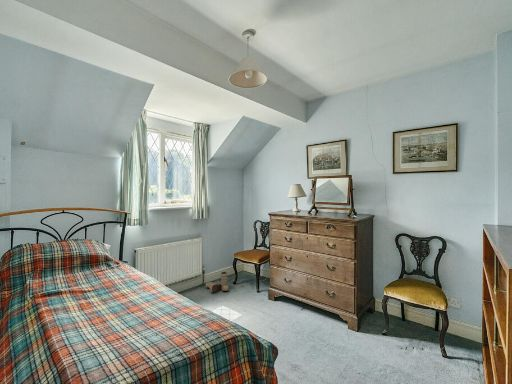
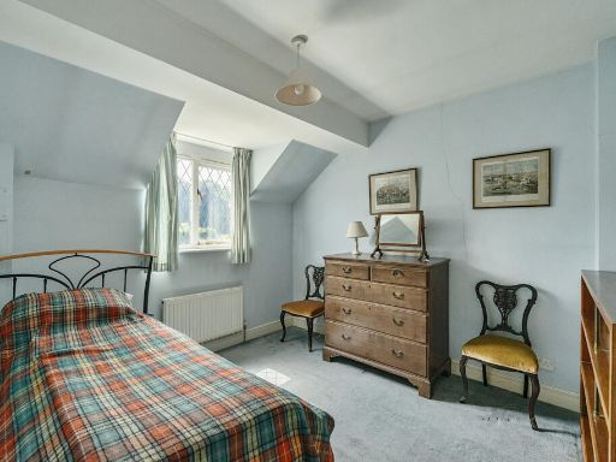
- boots [205,271,229,293]
